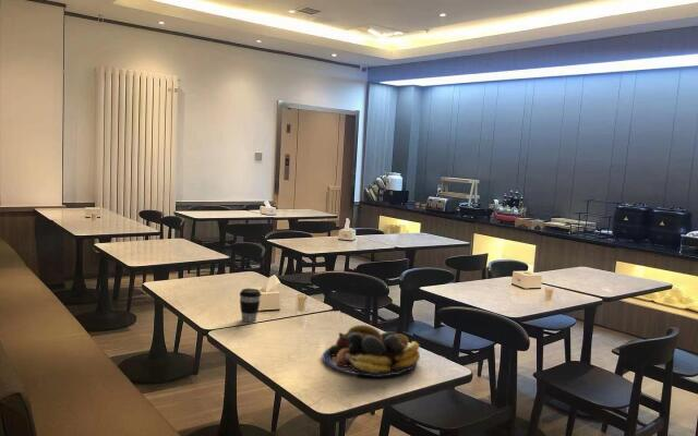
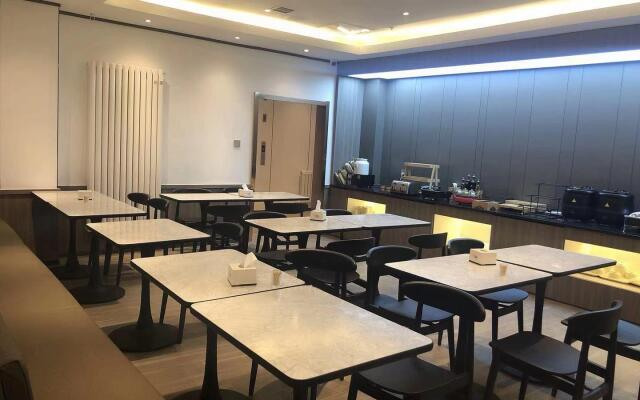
- coffee cup [239,288,262,323]
- fruit bowl [322,324,421,378]
